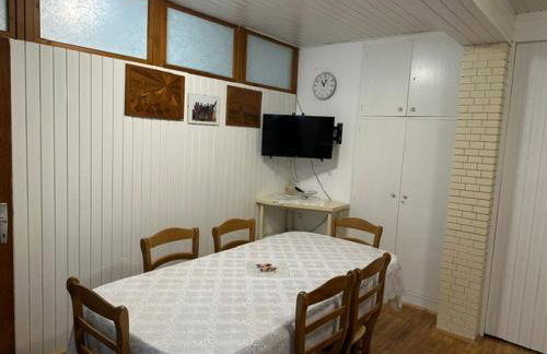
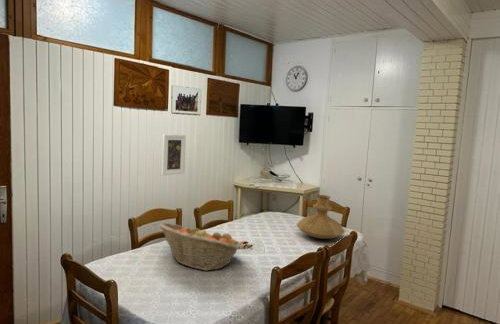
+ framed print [161,133,187,176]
+ fruit basket [158,222,242,272]
+ vase [295,194,346,240]
